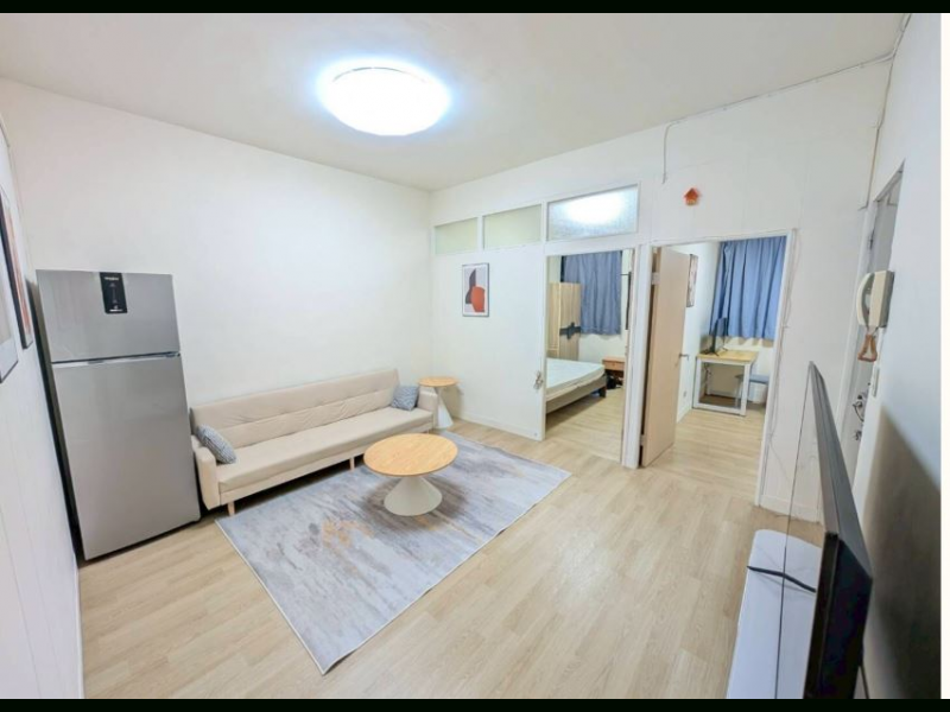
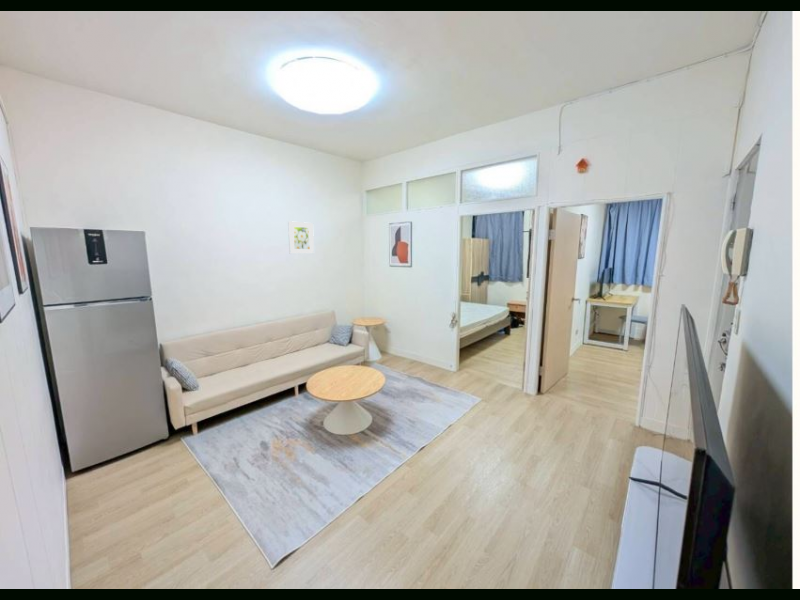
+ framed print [287,220,315,255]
